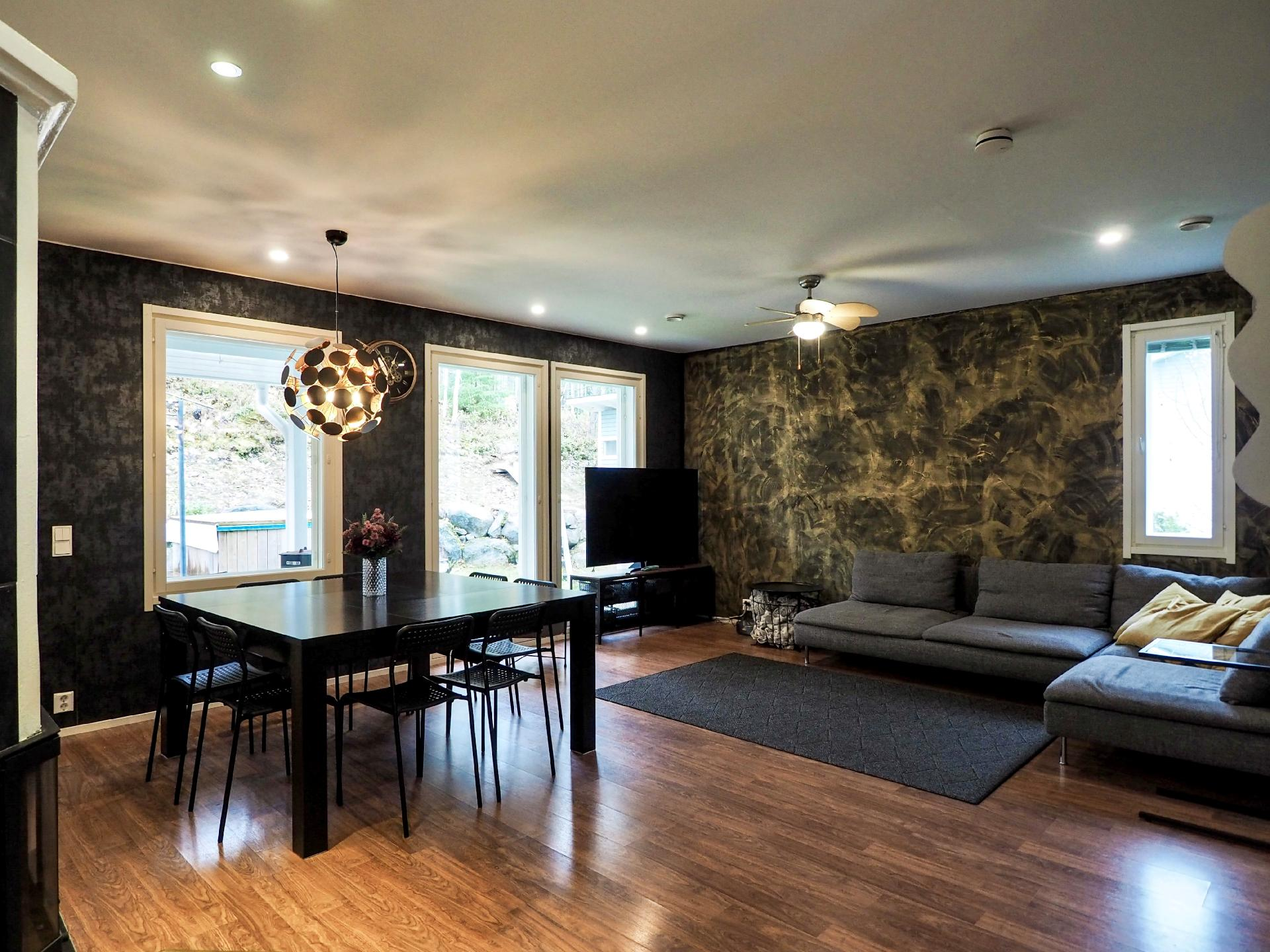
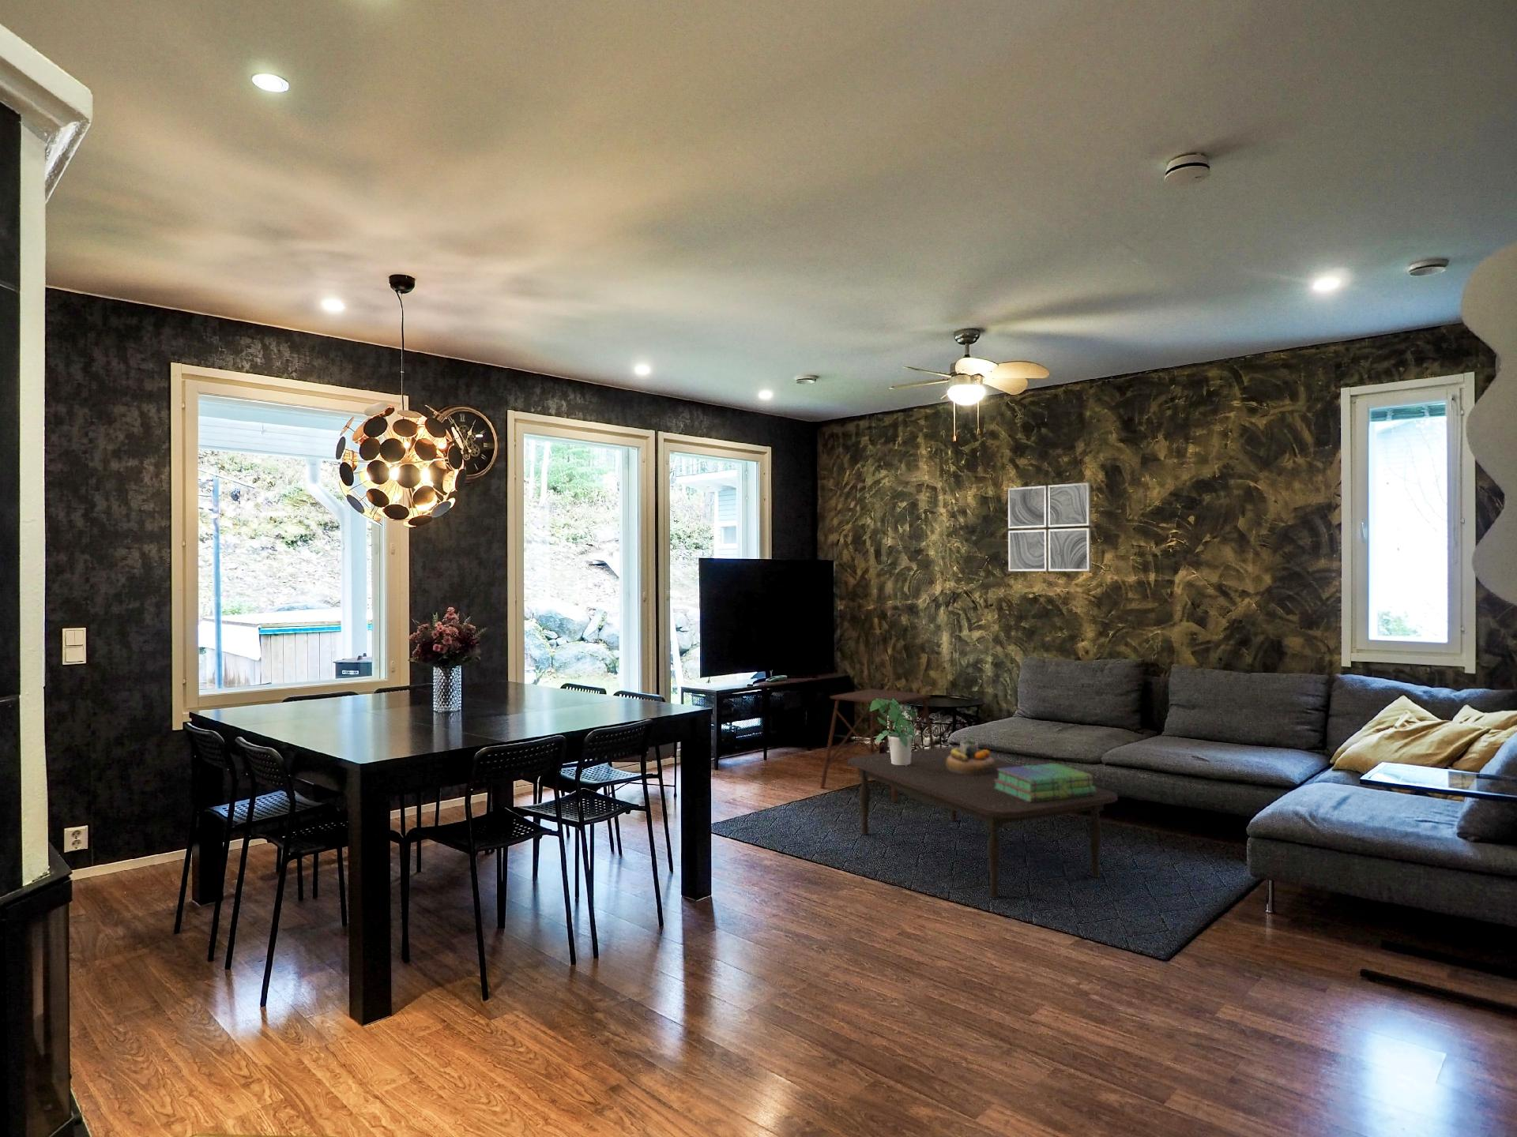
+ side table [819,688,936,803]
+ stack of books [994,763,1095,803]
+ wall art [1007,481,1092,572]
+ decorative bowl [946,739,995,775]
+ coffee table [847,746,1118,898]
+ potted plant [870,697,916,766]
